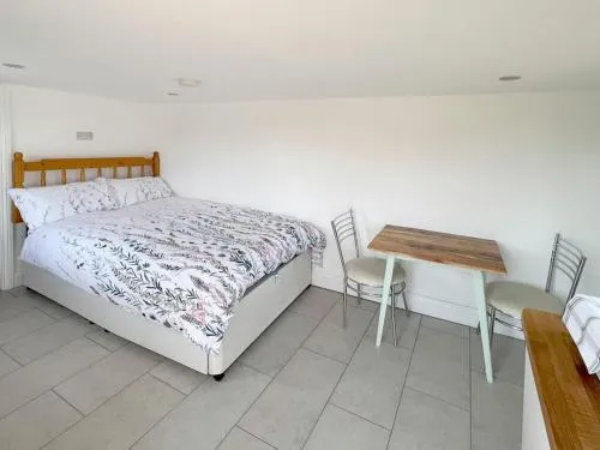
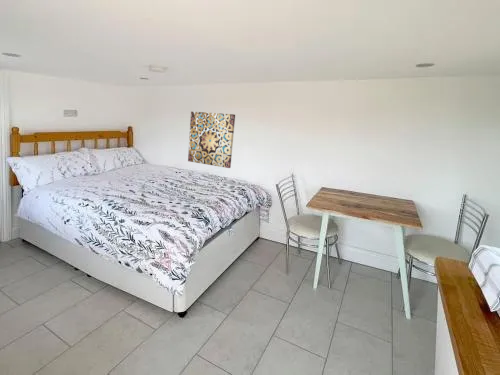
+ wall art [187,111,236,169]
